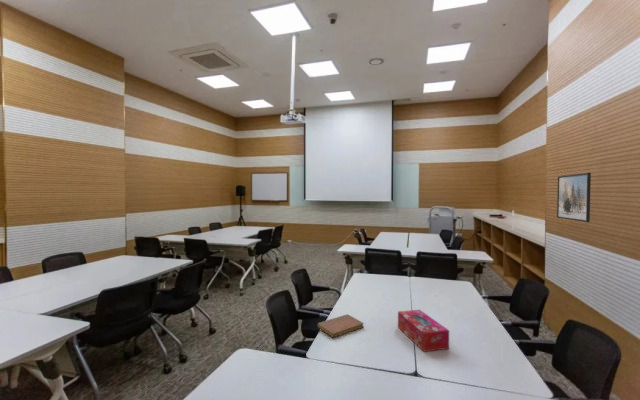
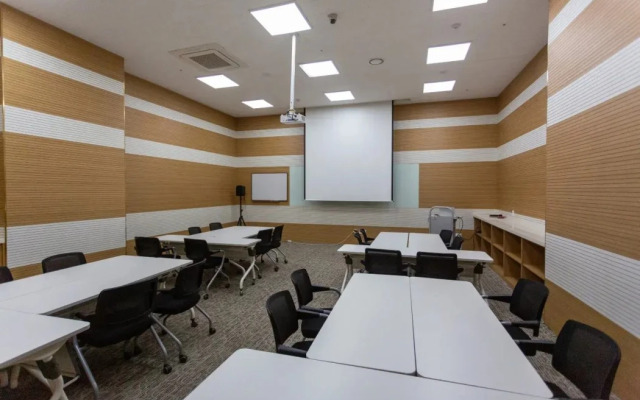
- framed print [556,172,592,223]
- tissue box [397,309,450,353]
- notebook [316,313,365,339]
